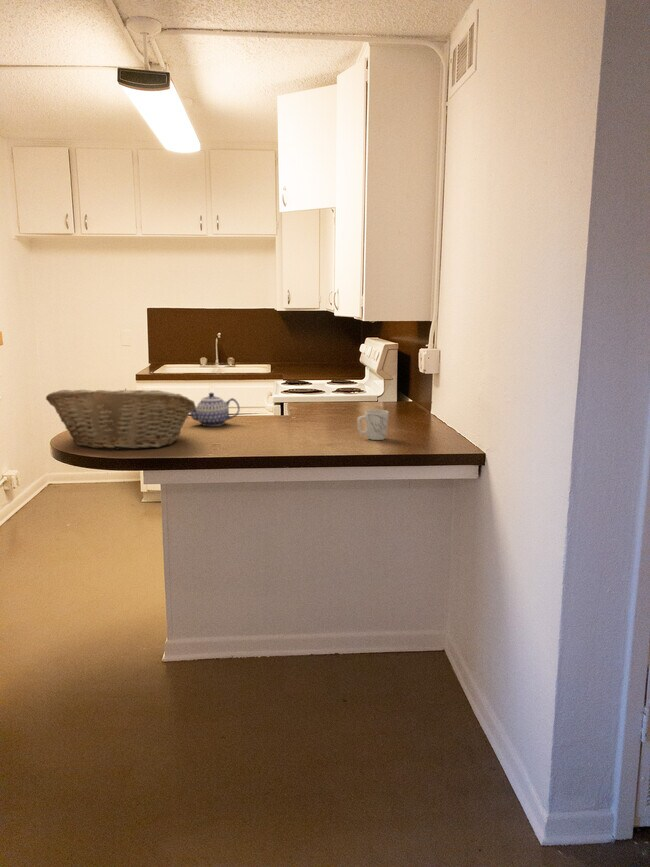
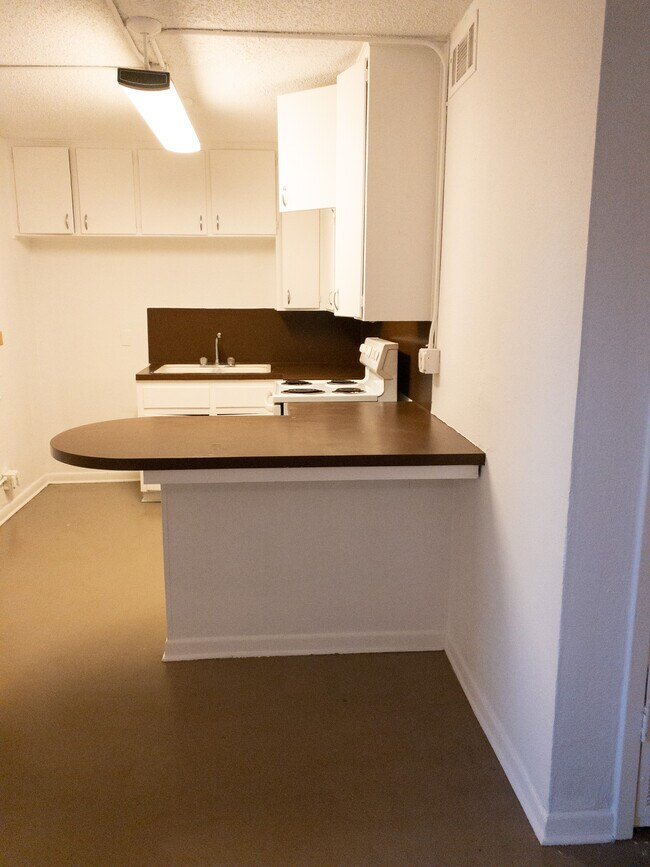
- mug [356,409,390,441]
- teapot [189,392,241,427]
- fruit basket [45,388,197,451]
